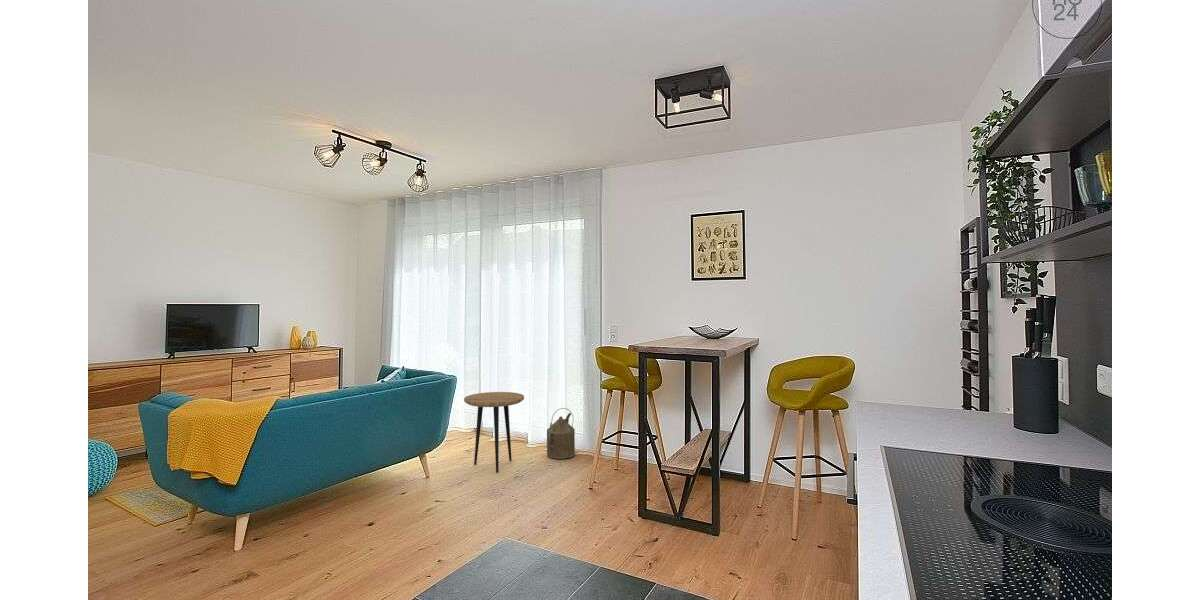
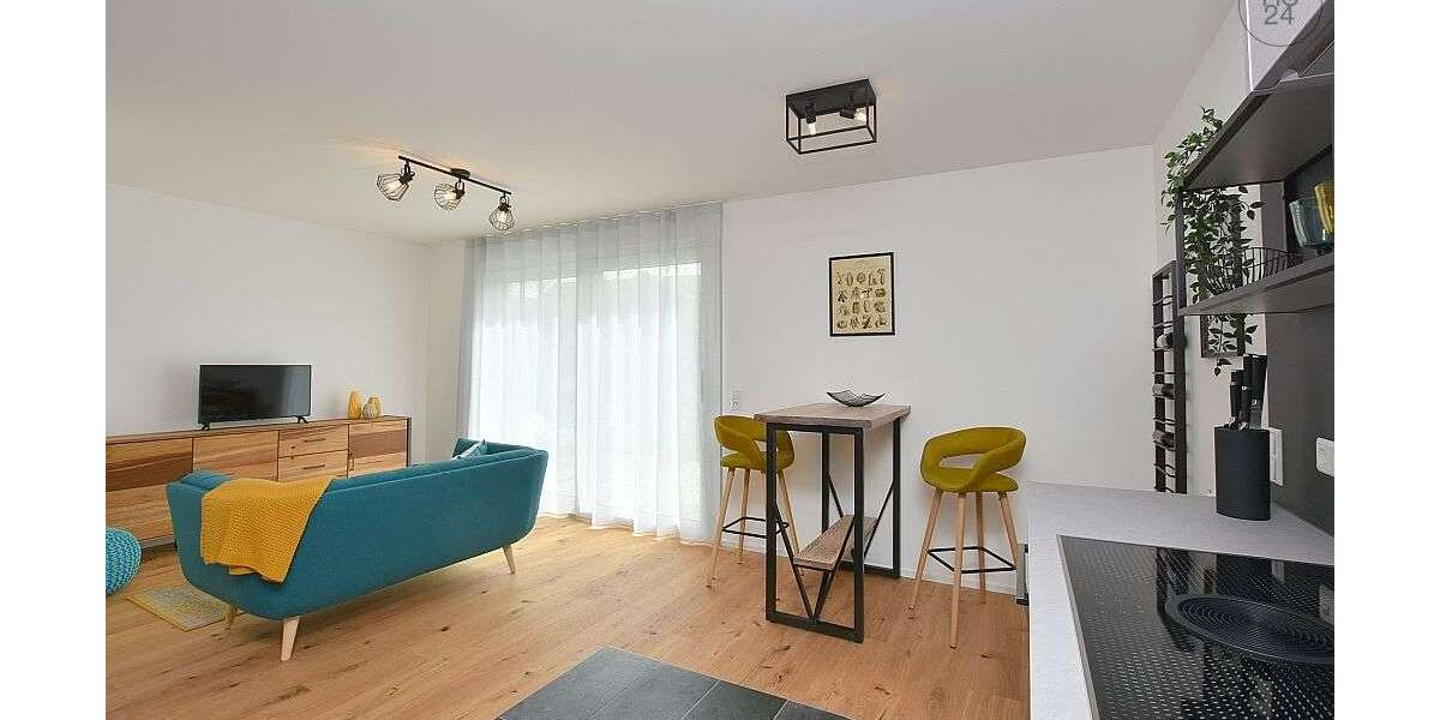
- watering can [546,407,576,460]
- side table [463,391,525,474]
